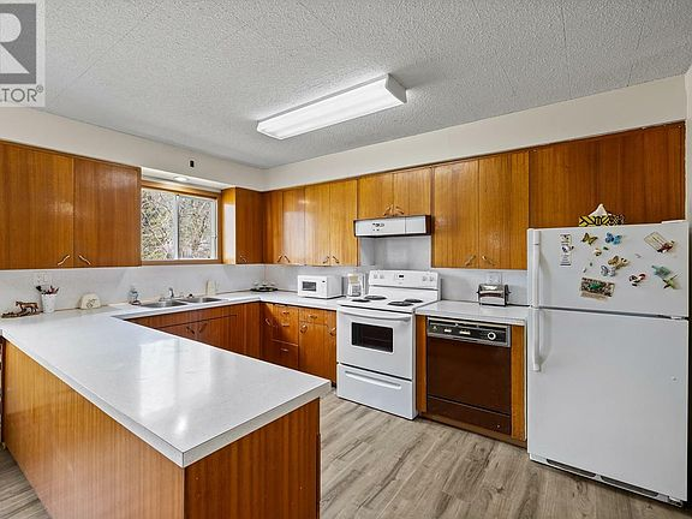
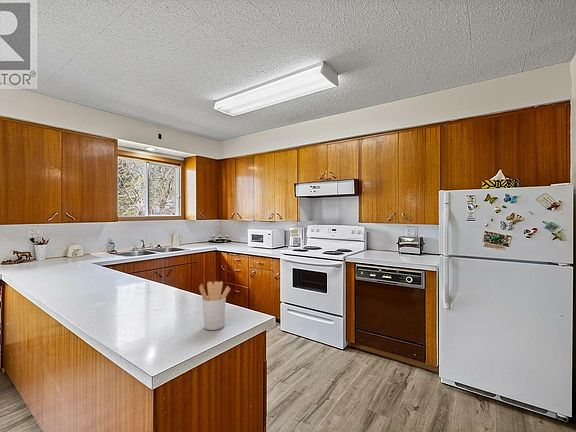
+ utensil holder [198,280,231,331]
